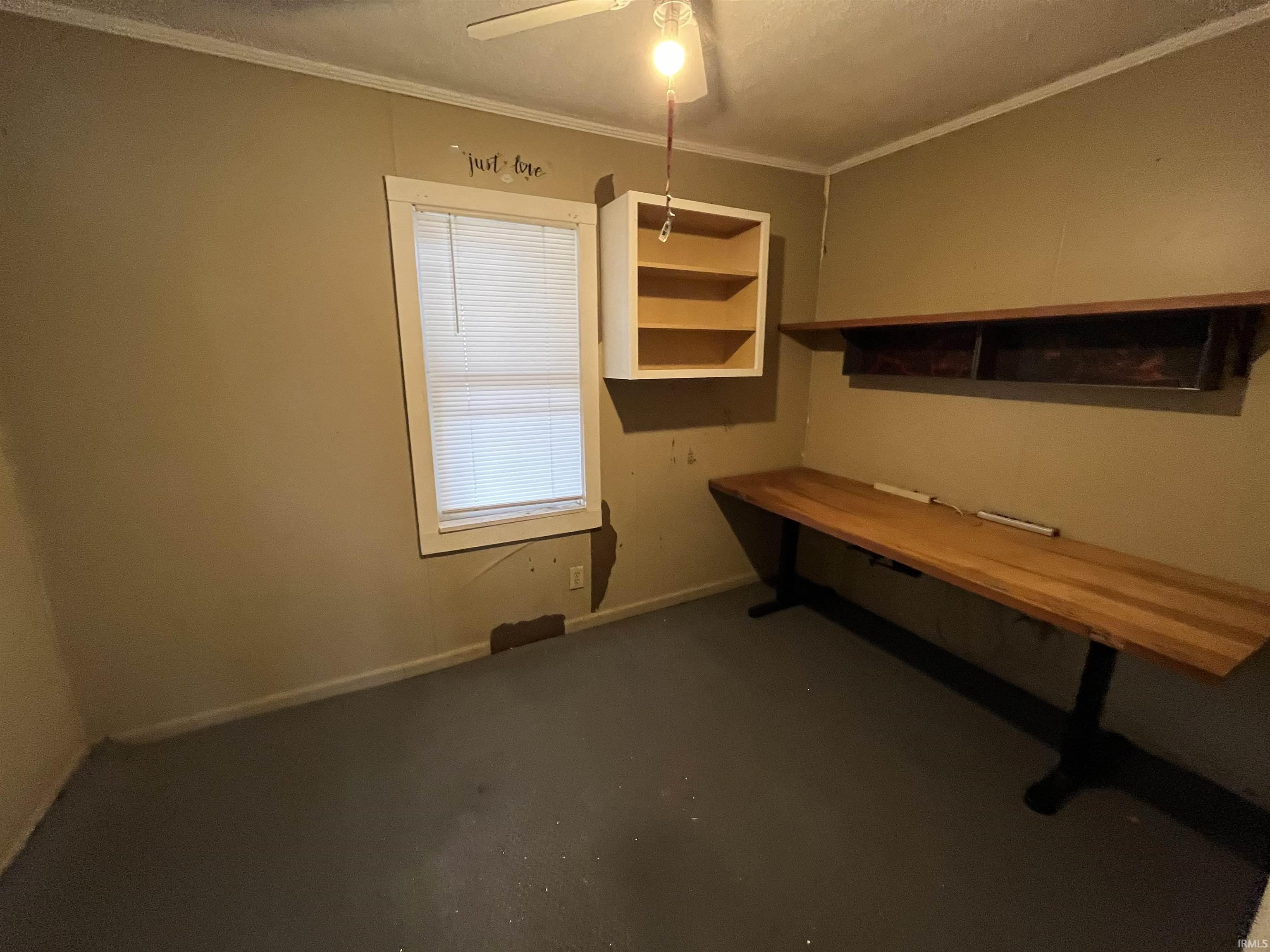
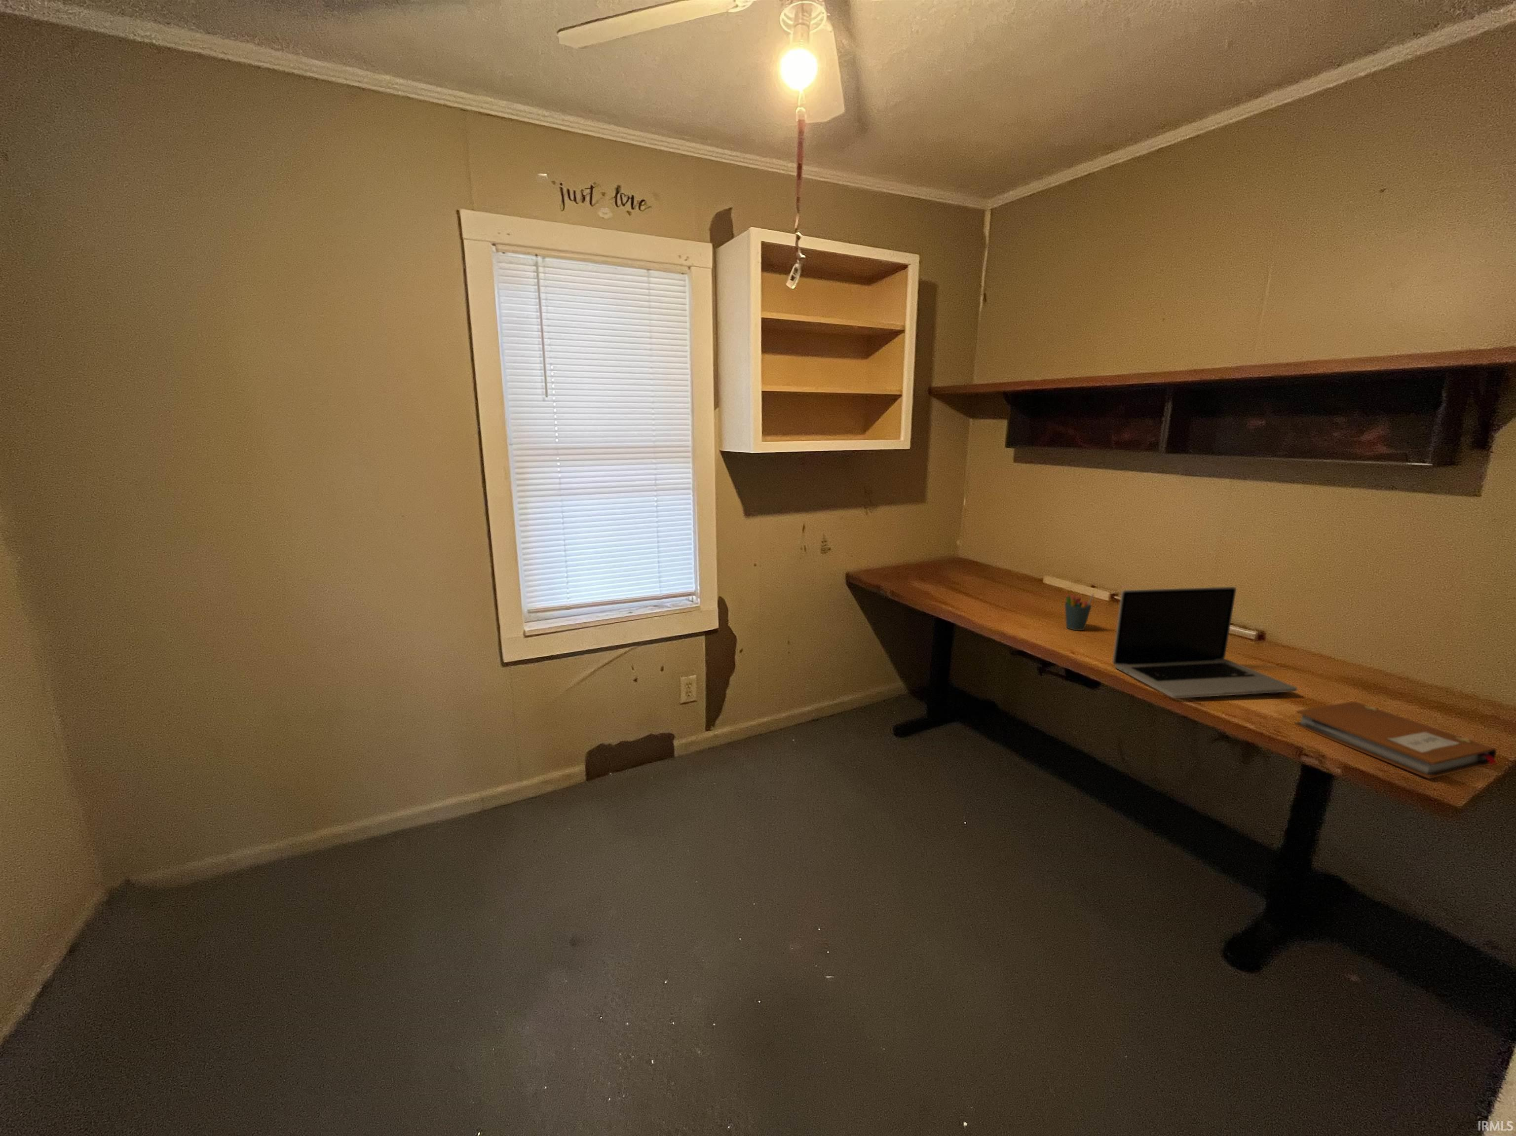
+ laptop [1111,586,1298,698]
+ pen holder [1065,593,1095,631]
+ notebook [1294,700,1498,779]
